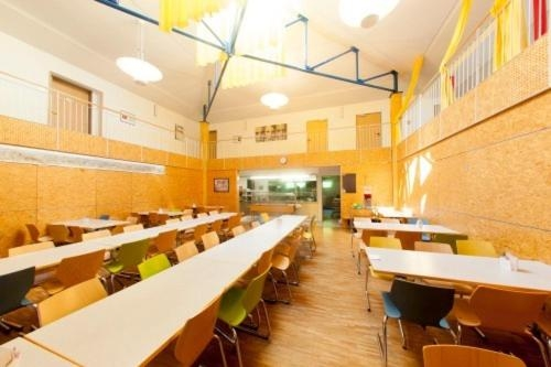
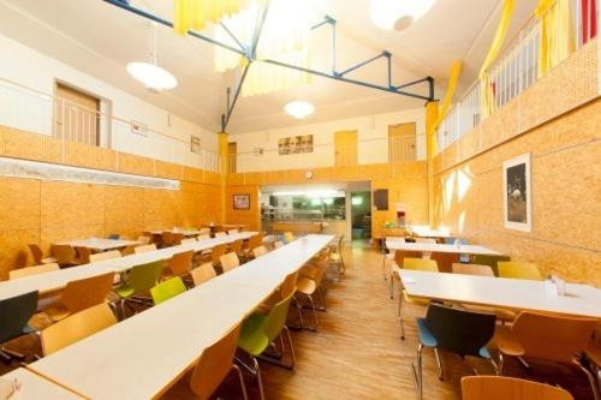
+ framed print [501,151,535,234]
